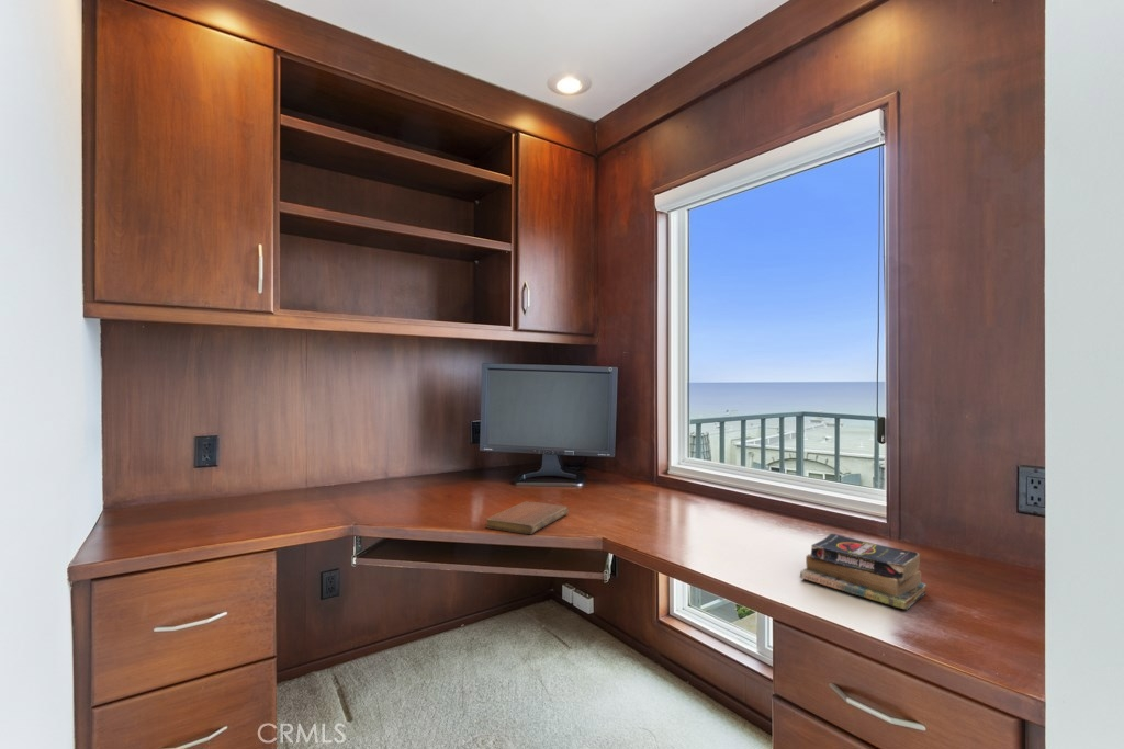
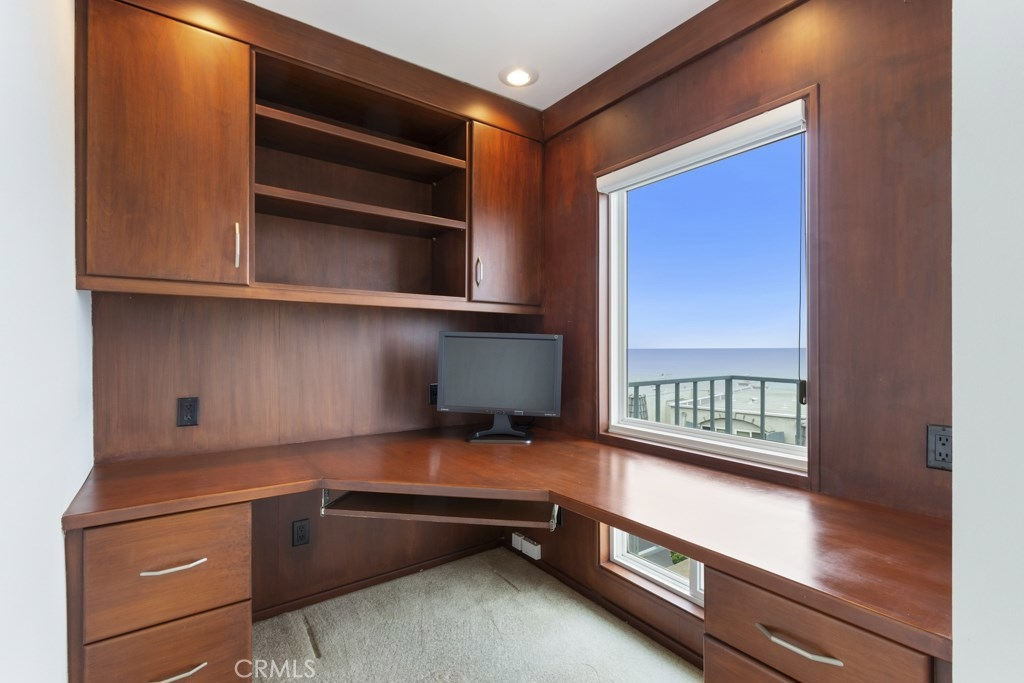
- books [799,532,928,611]
- notebook [484,500,570,535]
